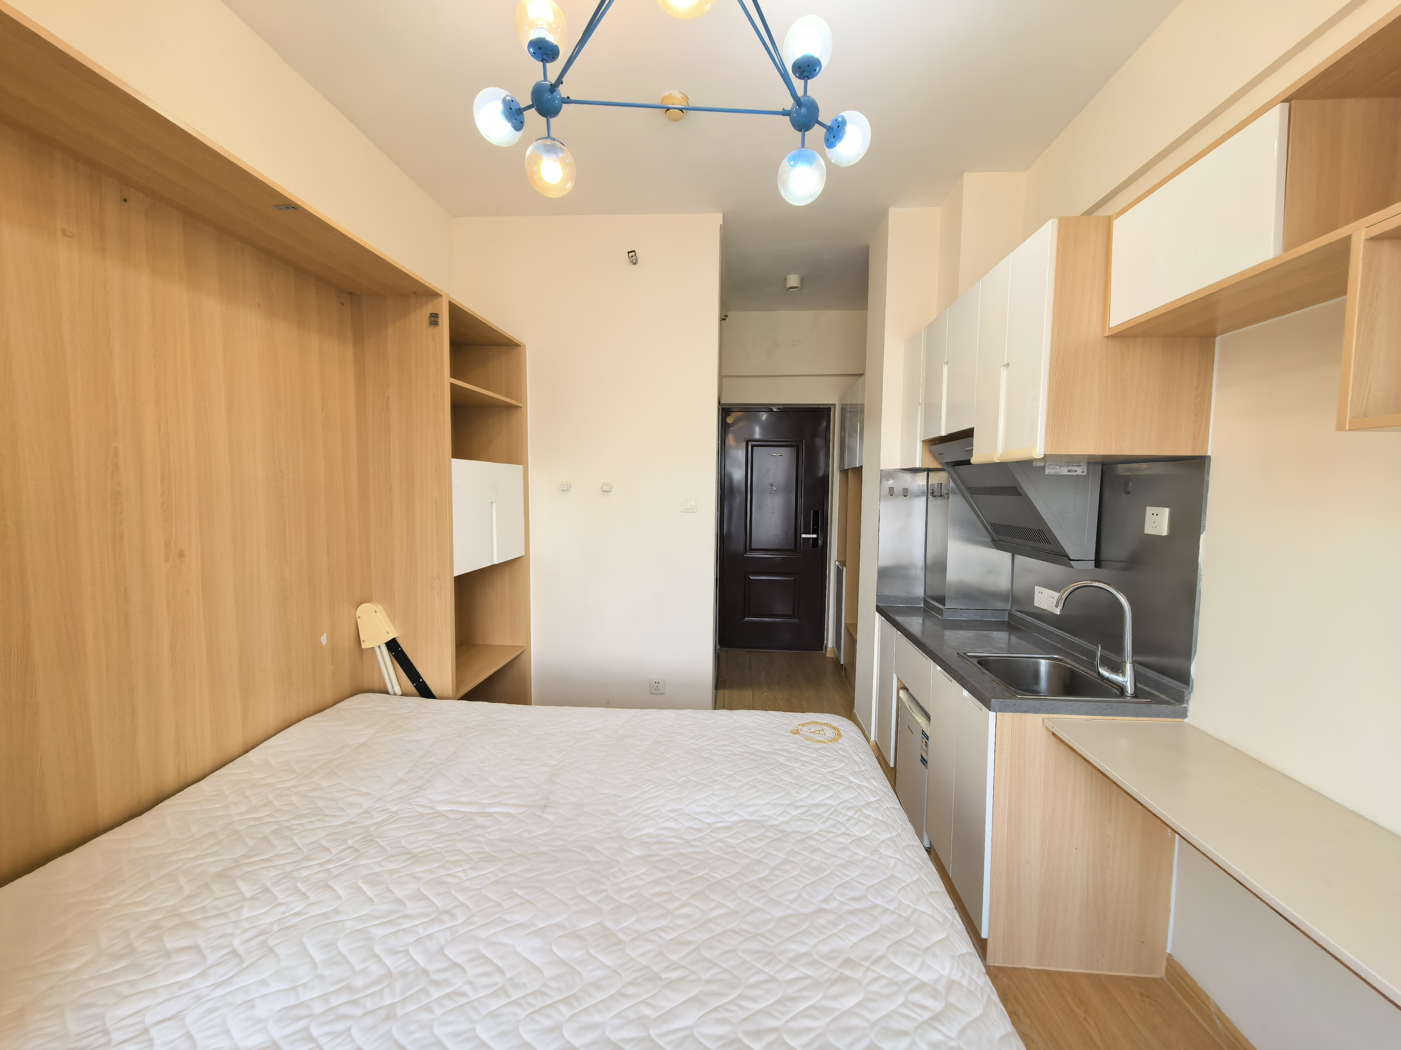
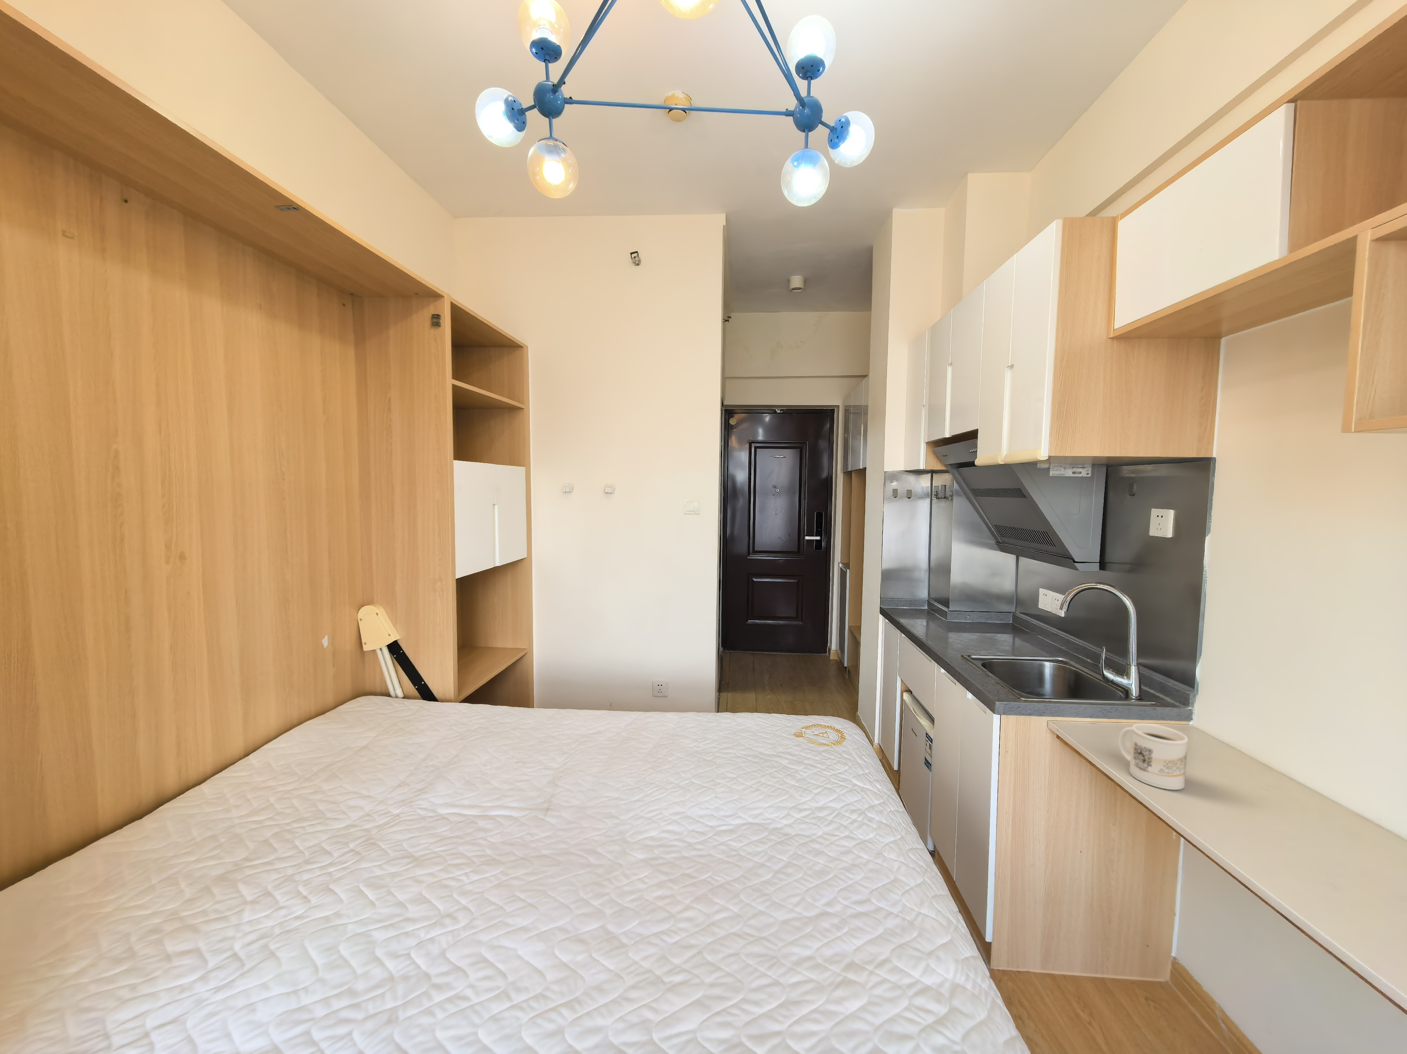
+ mug [1118,723,1188,790]
